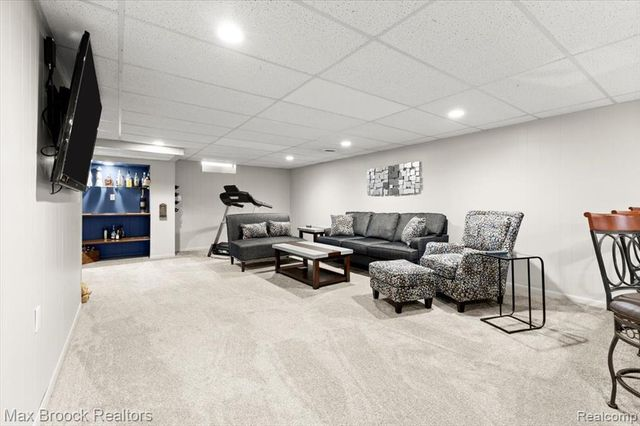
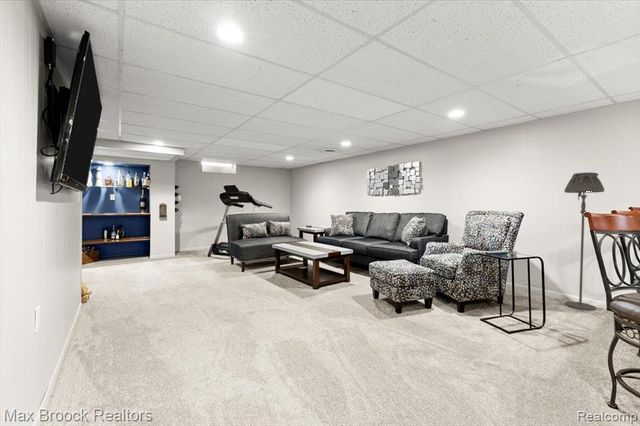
+ floor lamp [563,171,605,311]
